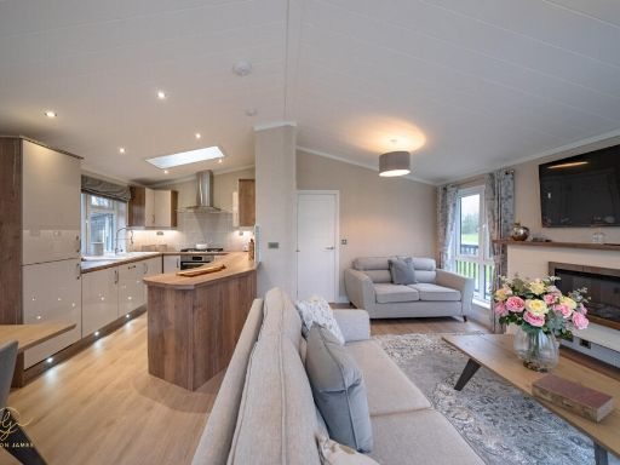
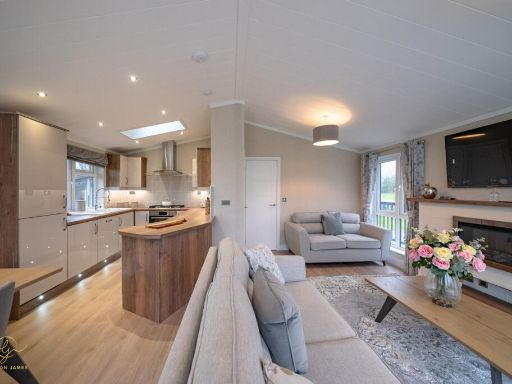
- book [530,373,615,424]
